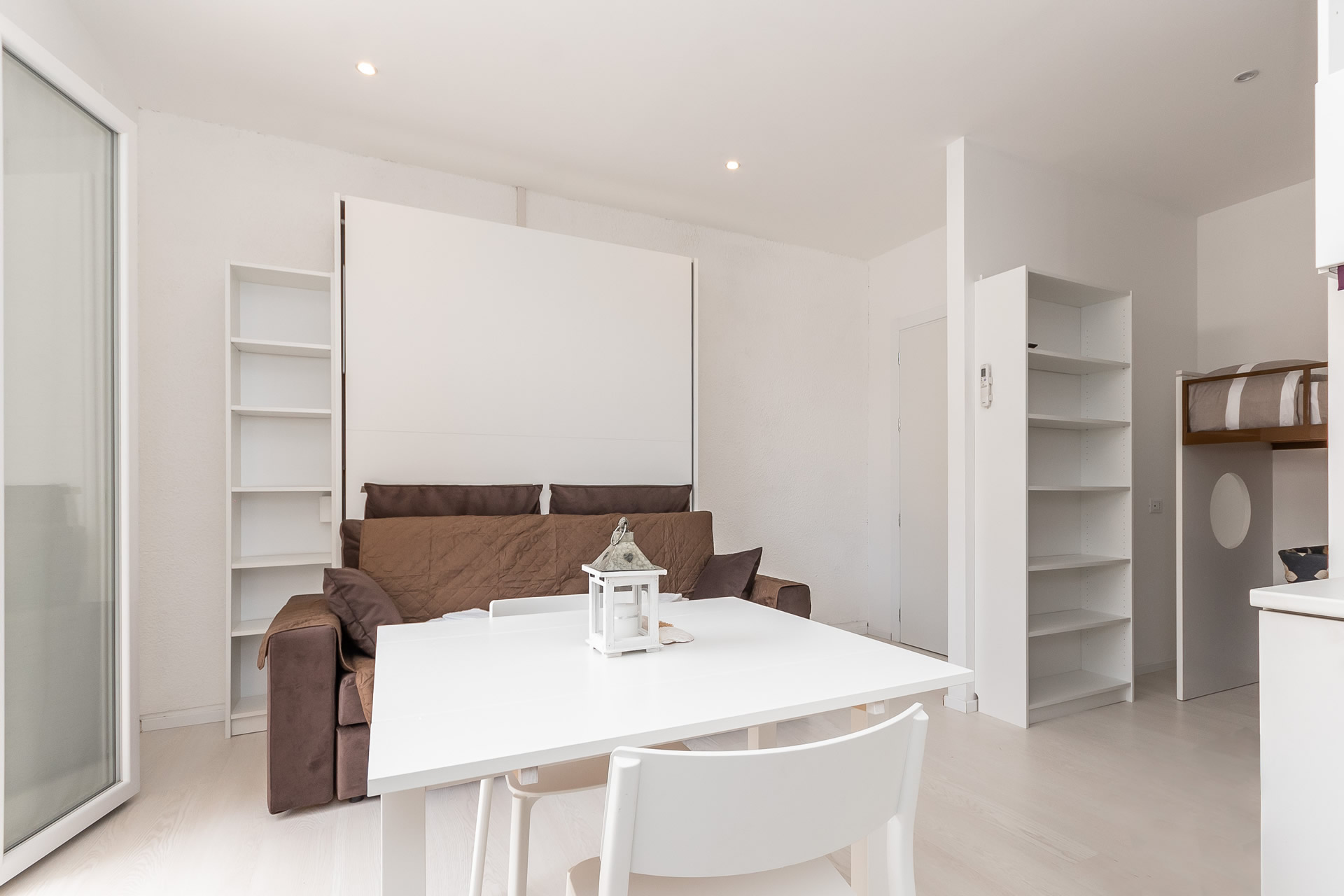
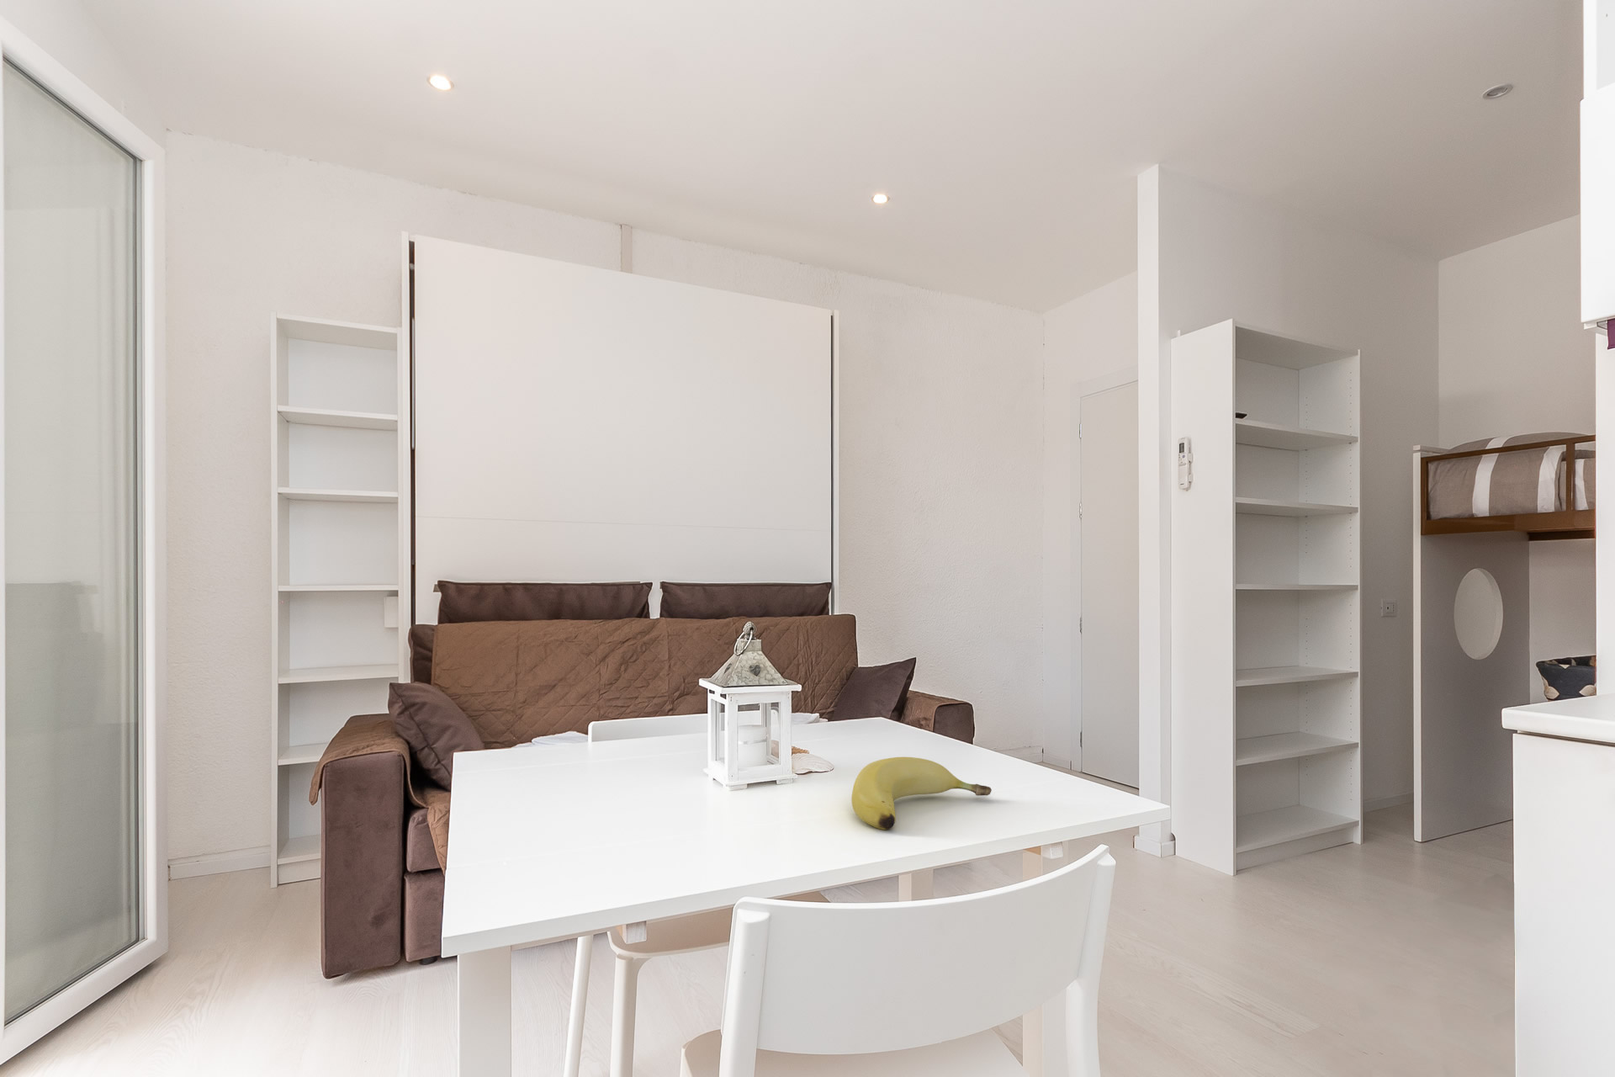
+ banana [851,756,993,831]
